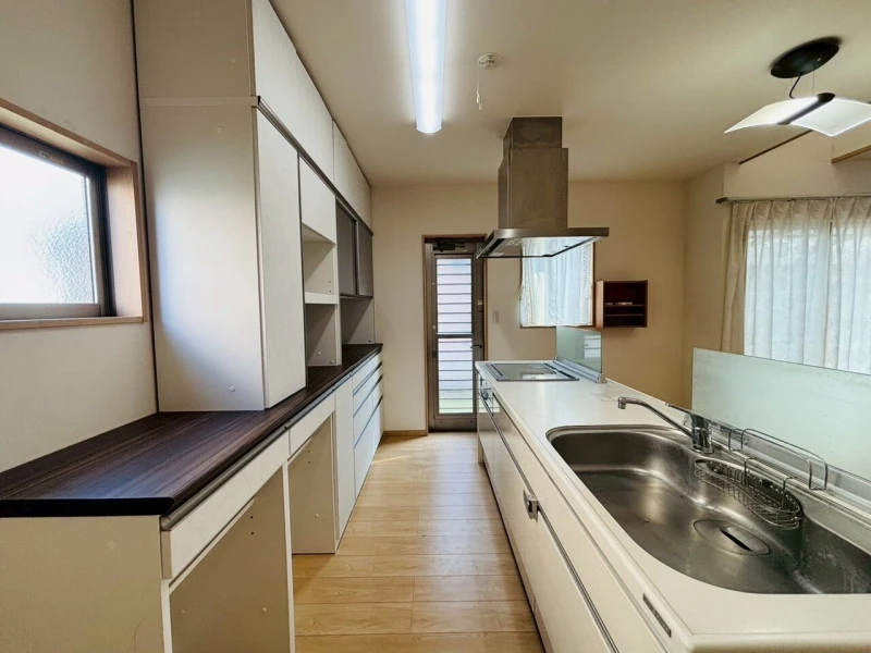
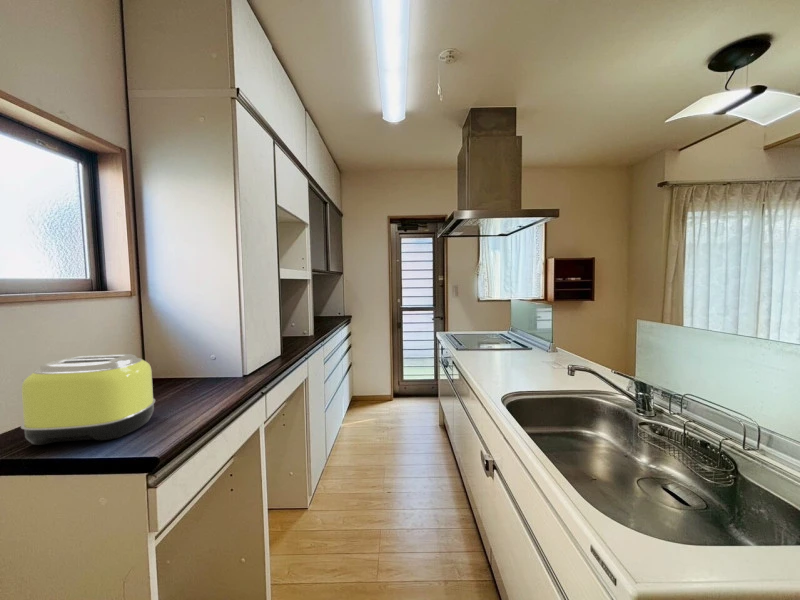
+ toaster [20,353,156,446]
